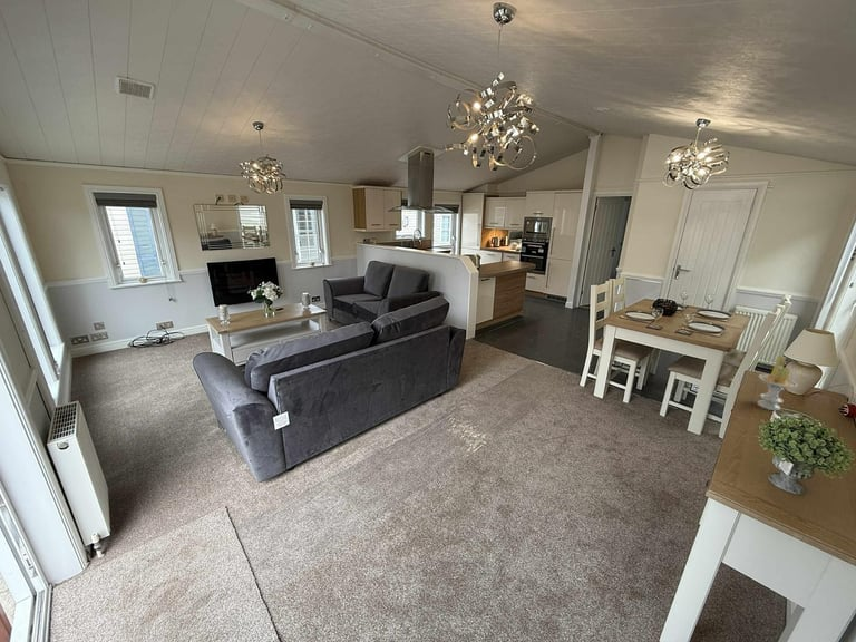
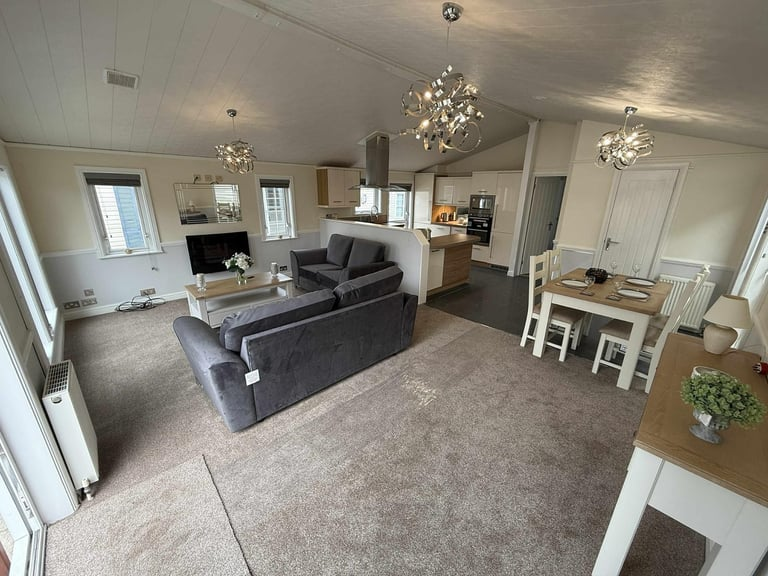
- candle [756,353,799,411]
